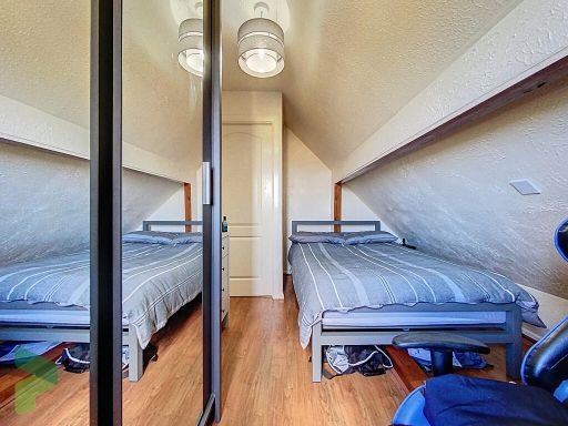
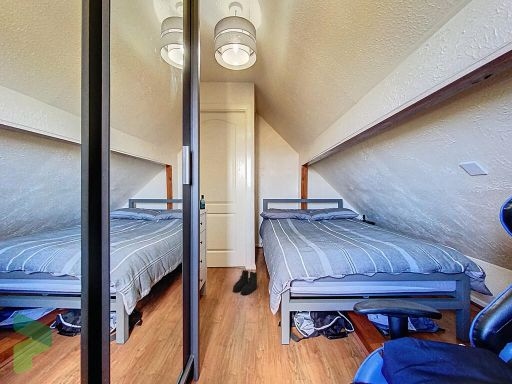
+ boots [232,269,258,295]
